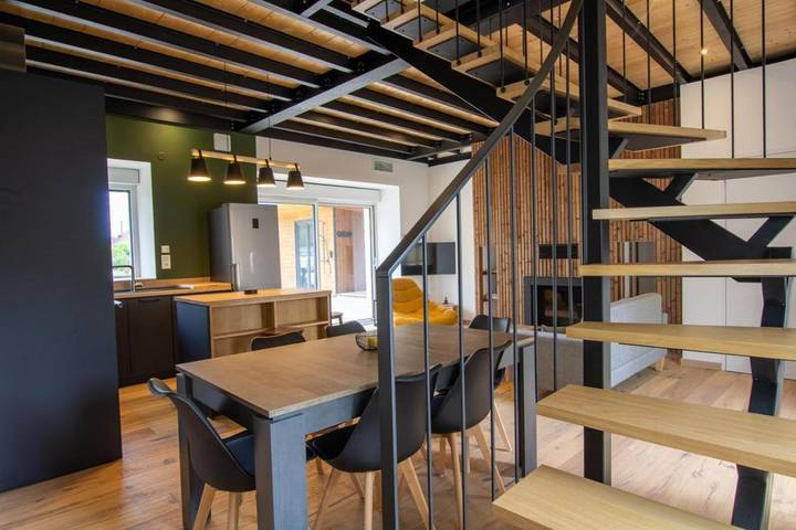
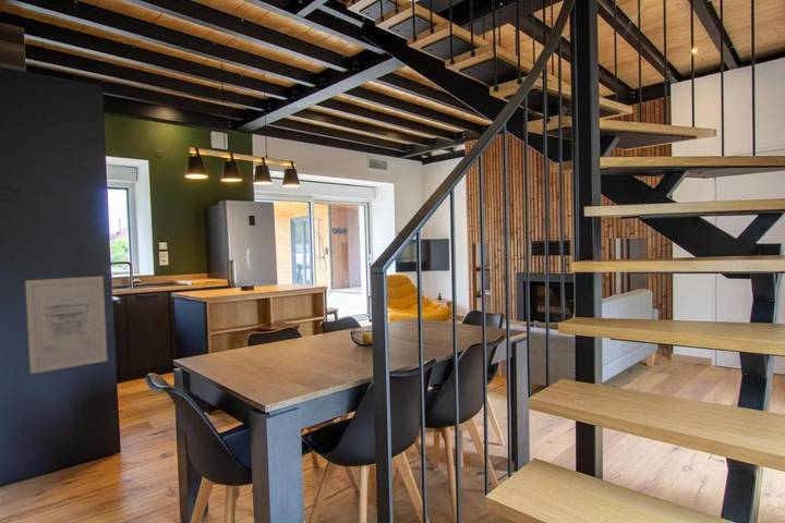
+ wall art [24,276,108,375]
